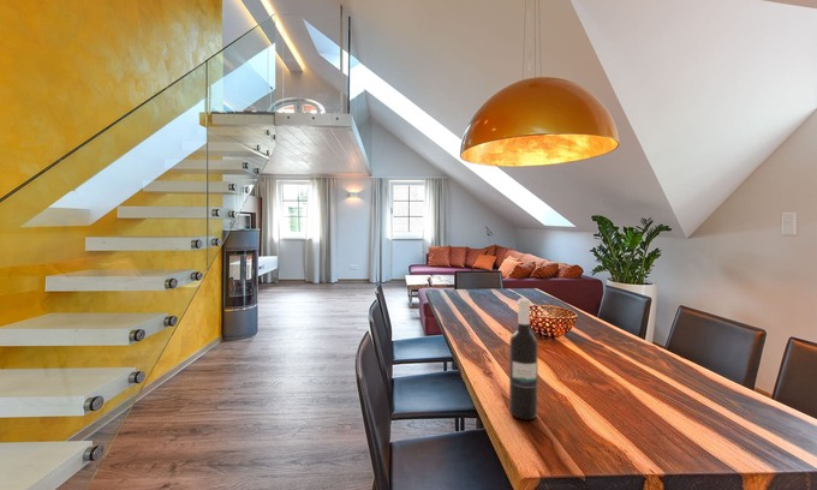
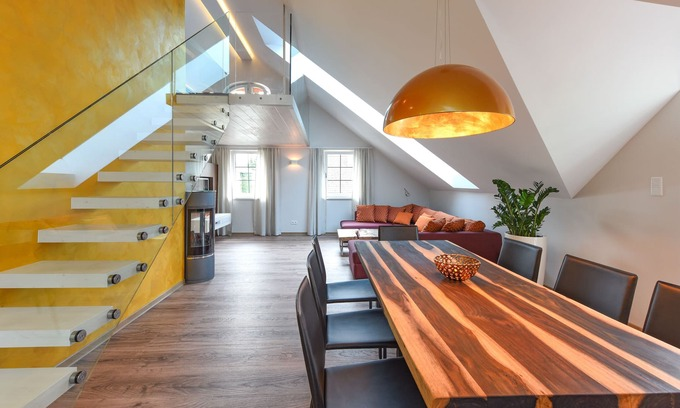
- wine bottle [508,298,538,420]
